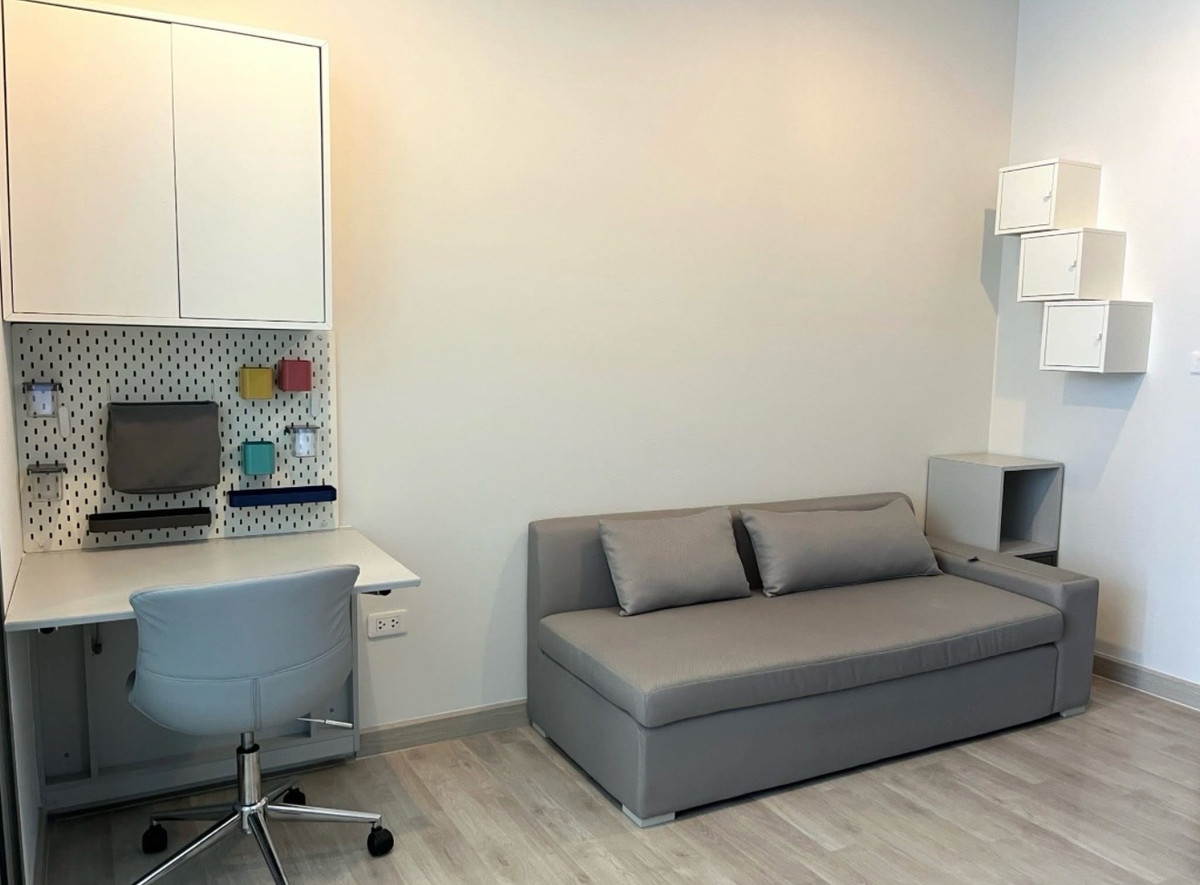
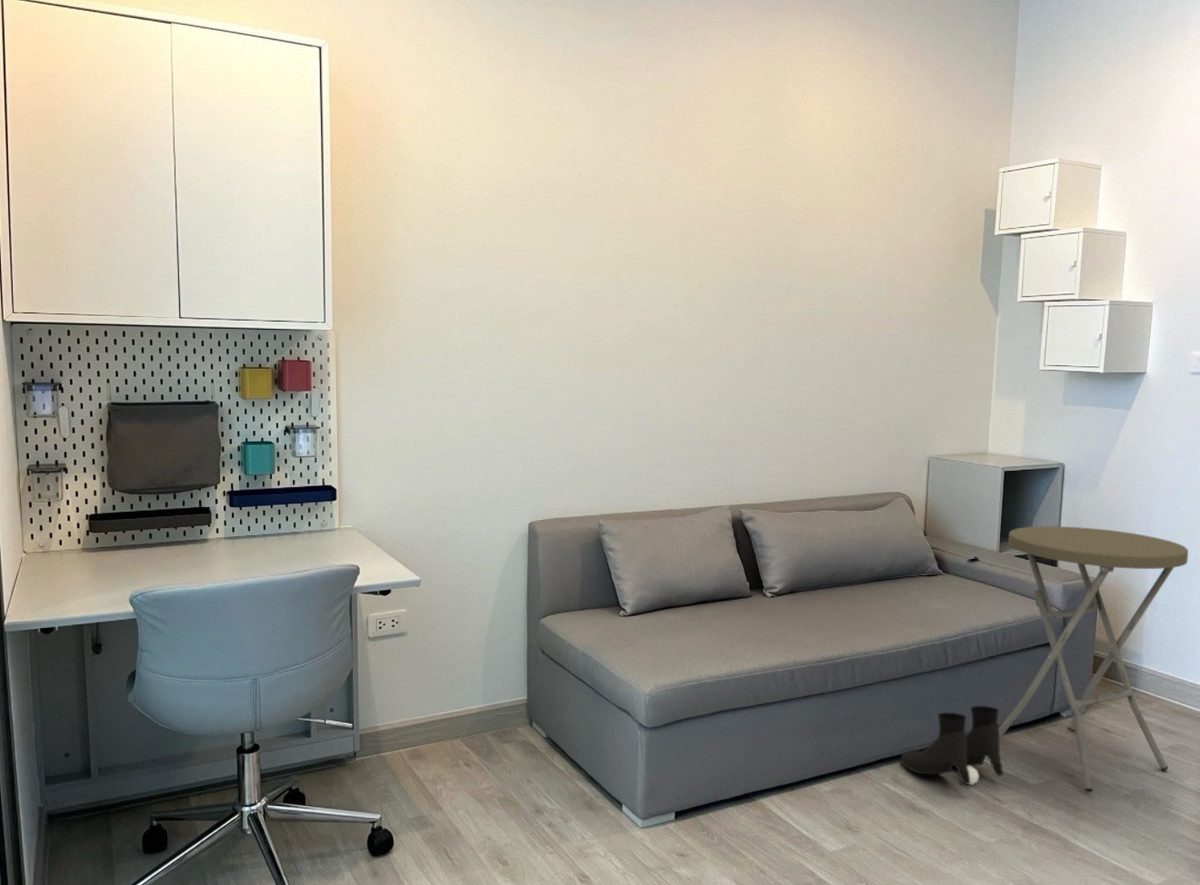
+ boots [900,705,1004,786]
+ side table [998,525,1189,793]
